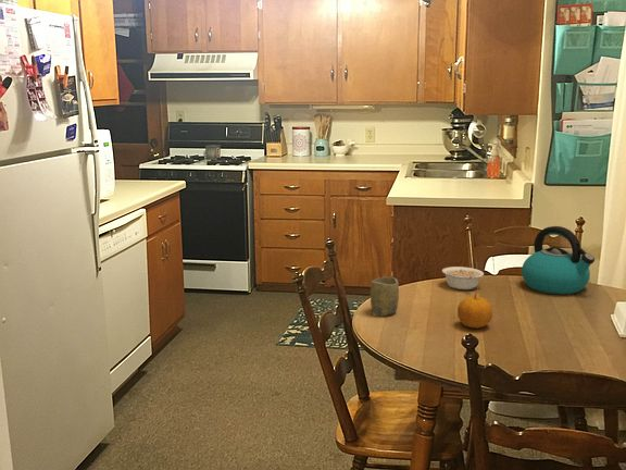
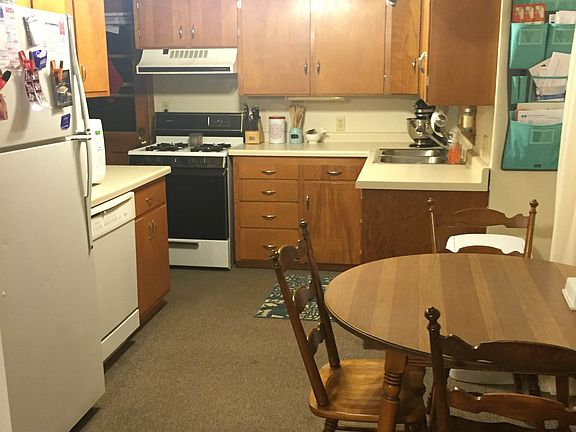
- fruit [456,289,493,330]
- legume [441,265,485,290]
- cup [370,275,400,317]
- kettle [521,225,596,295]
